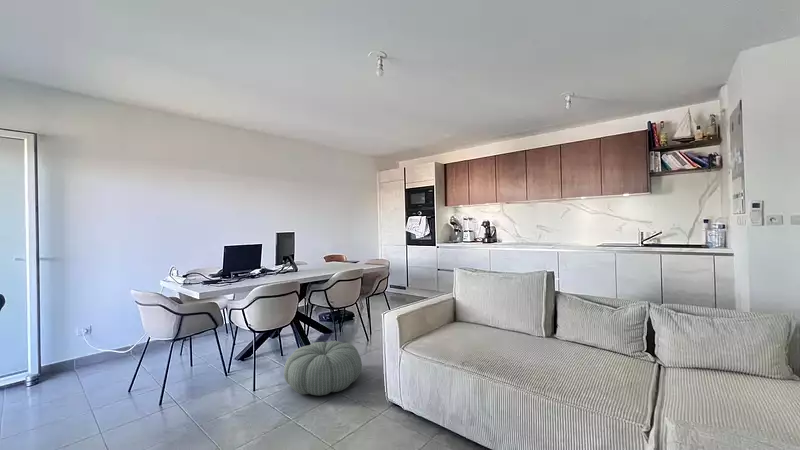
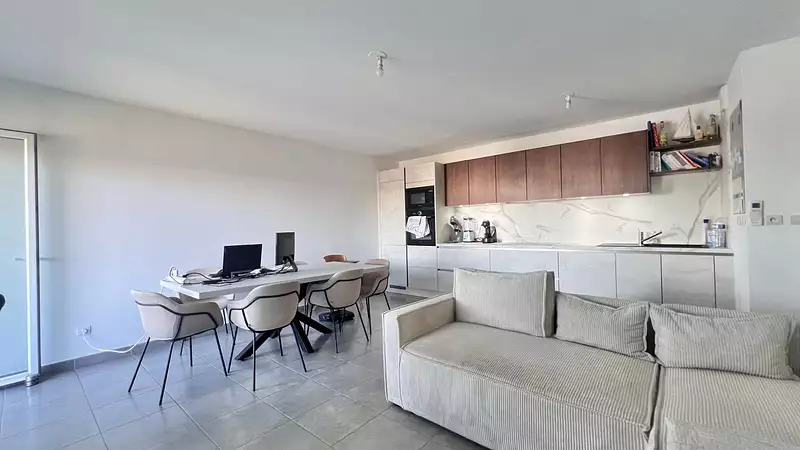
- pouf [283,340,363,397]
